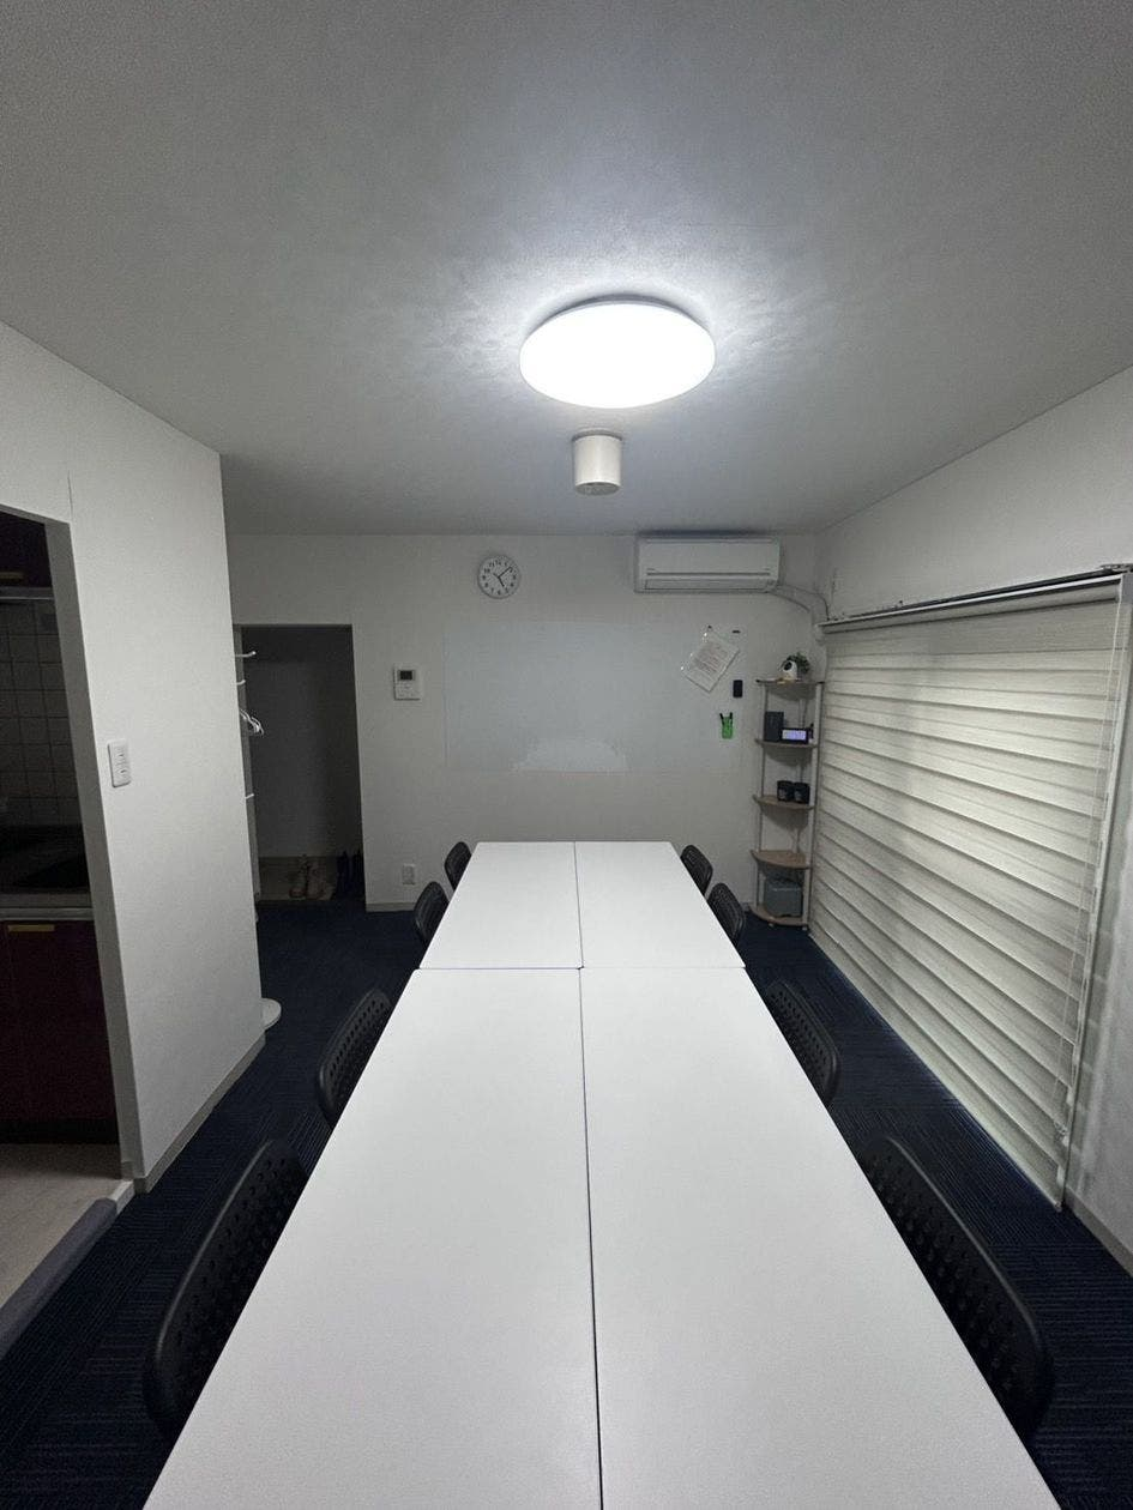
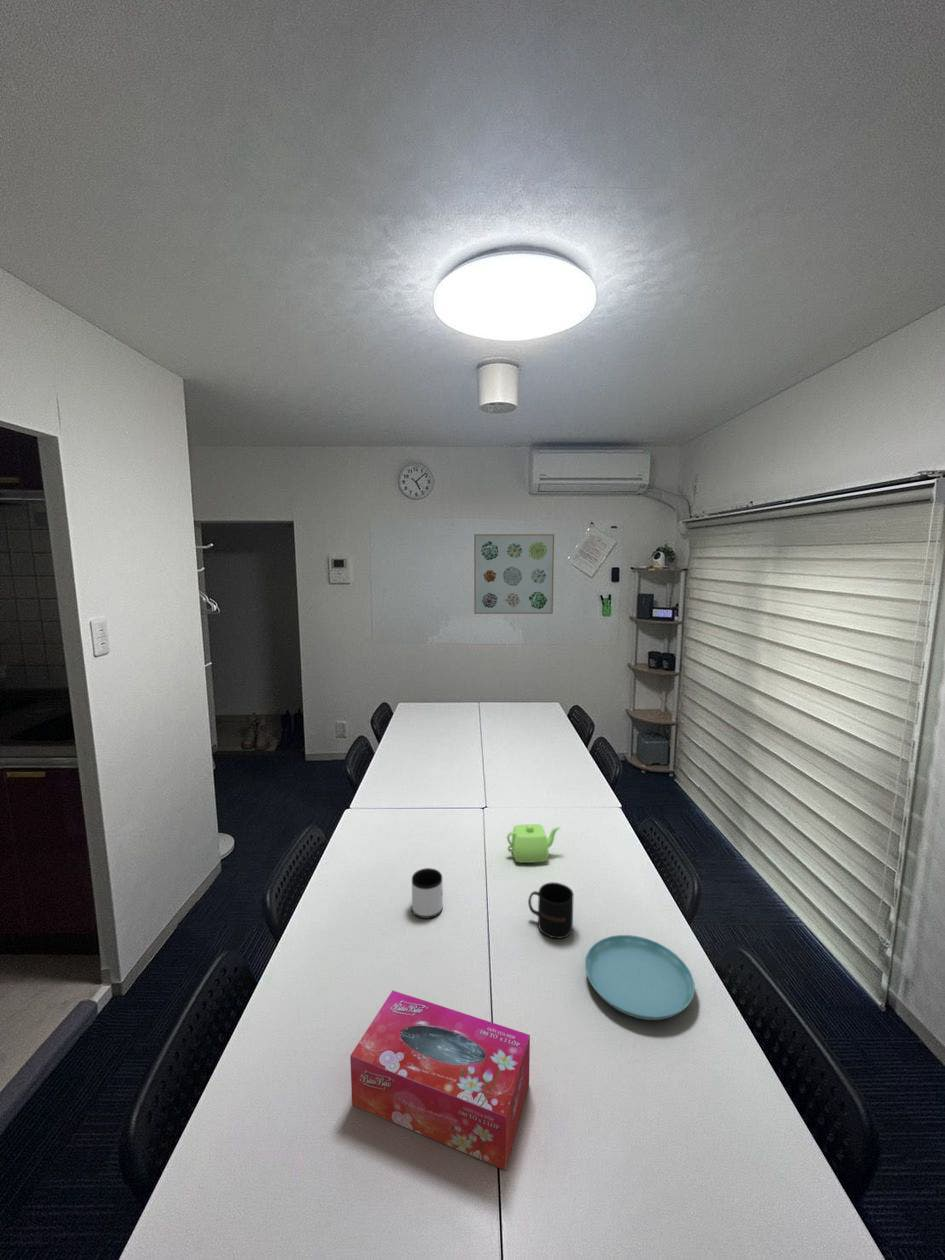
+ saucer [584,934,696,1021]
+ wall art [473,533,555,615]
+ teapot [506,823,561,864]
+ mug [527,881,574,939]
+ mug [411,867,444,920]
+ tissue box [349,989,531,1171]
